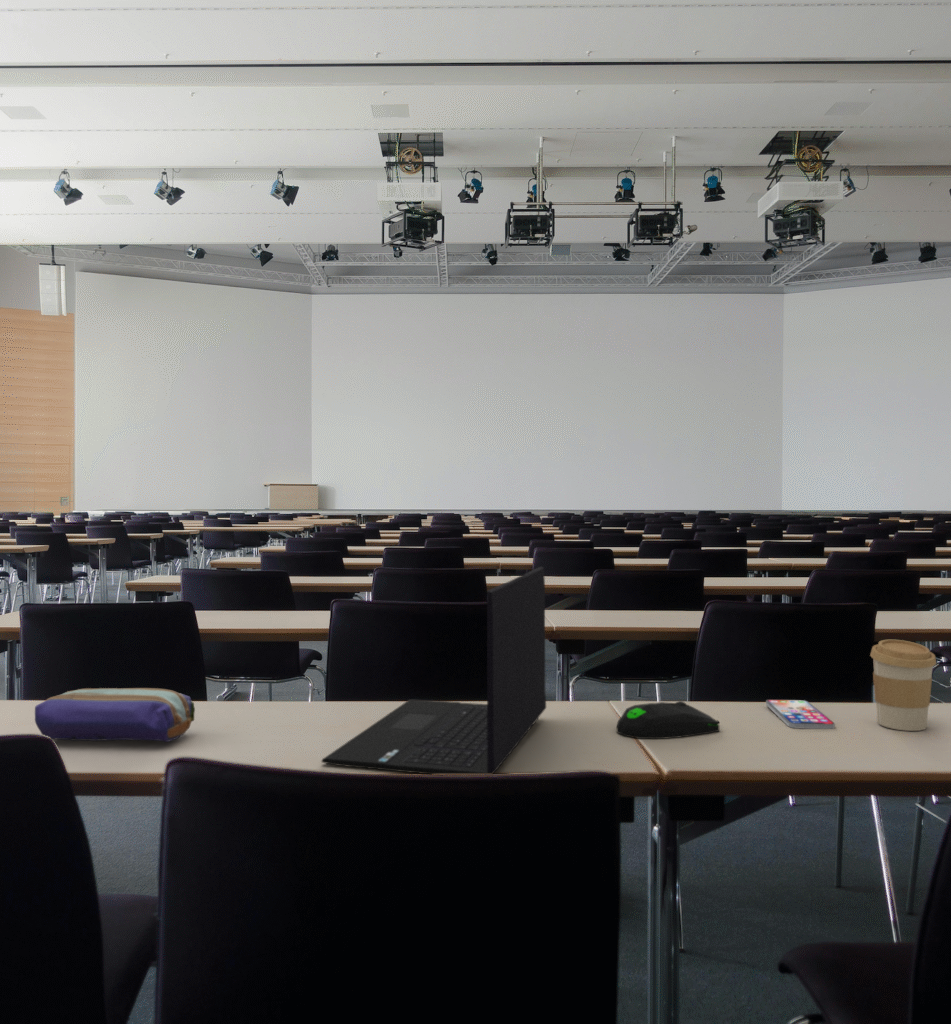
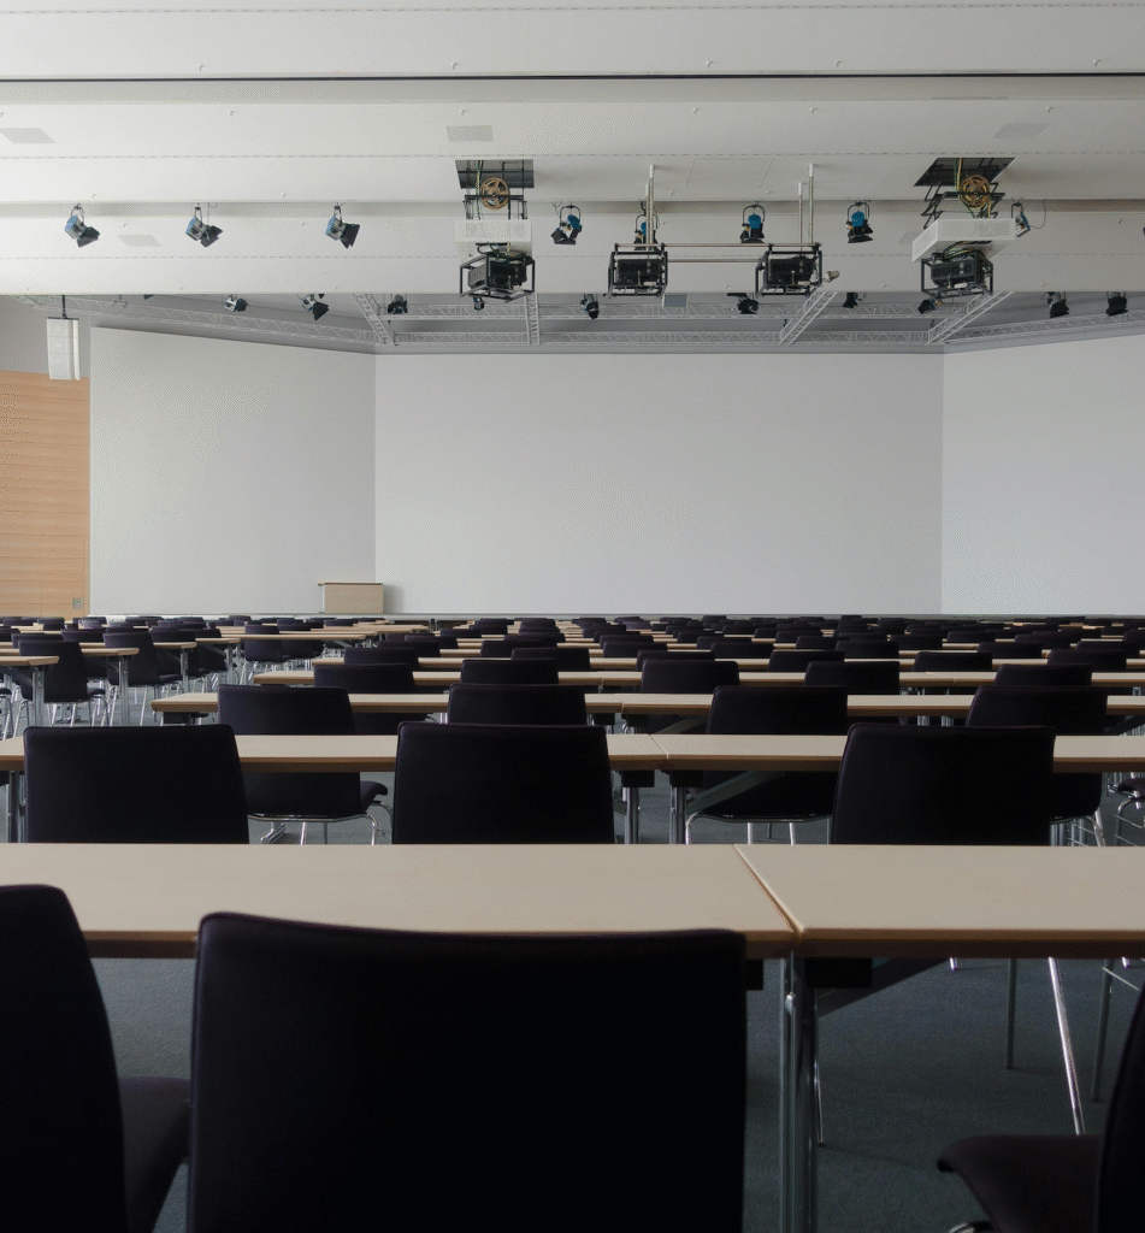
- laptop [320,566,547,775]
- computer mouse [616,700,720,740]
- coffee cup [869,639,937,732]
- smartphone [765,699,836,730]
- pencil case [34,687,196,743]
